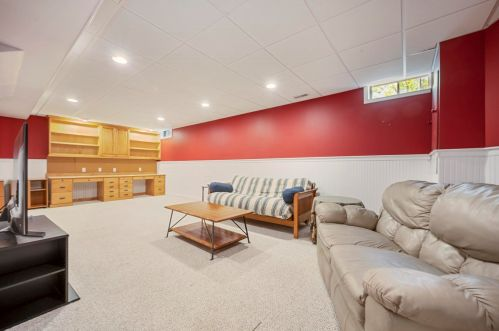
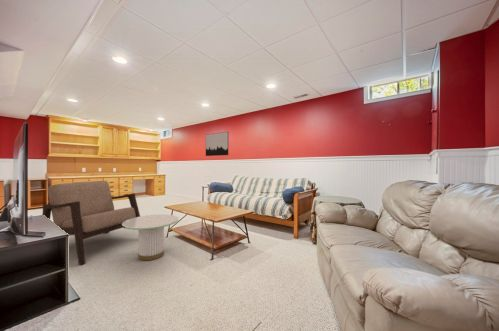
+ wall art [205,131,229,157]
+ armchair [41,180,141,266]
+ side table [122,214,179,261]
